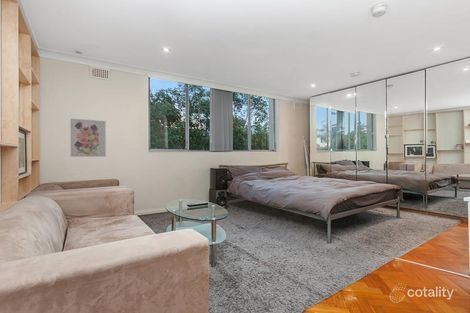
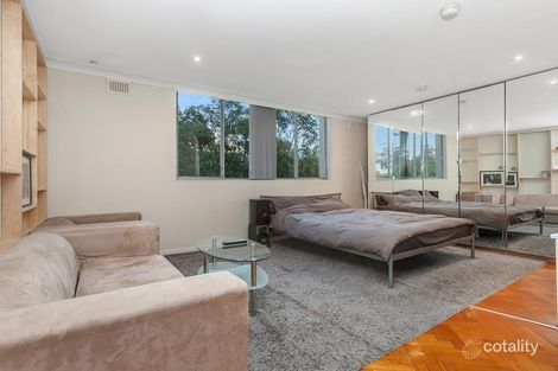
- wall art [69,118,107,158]
